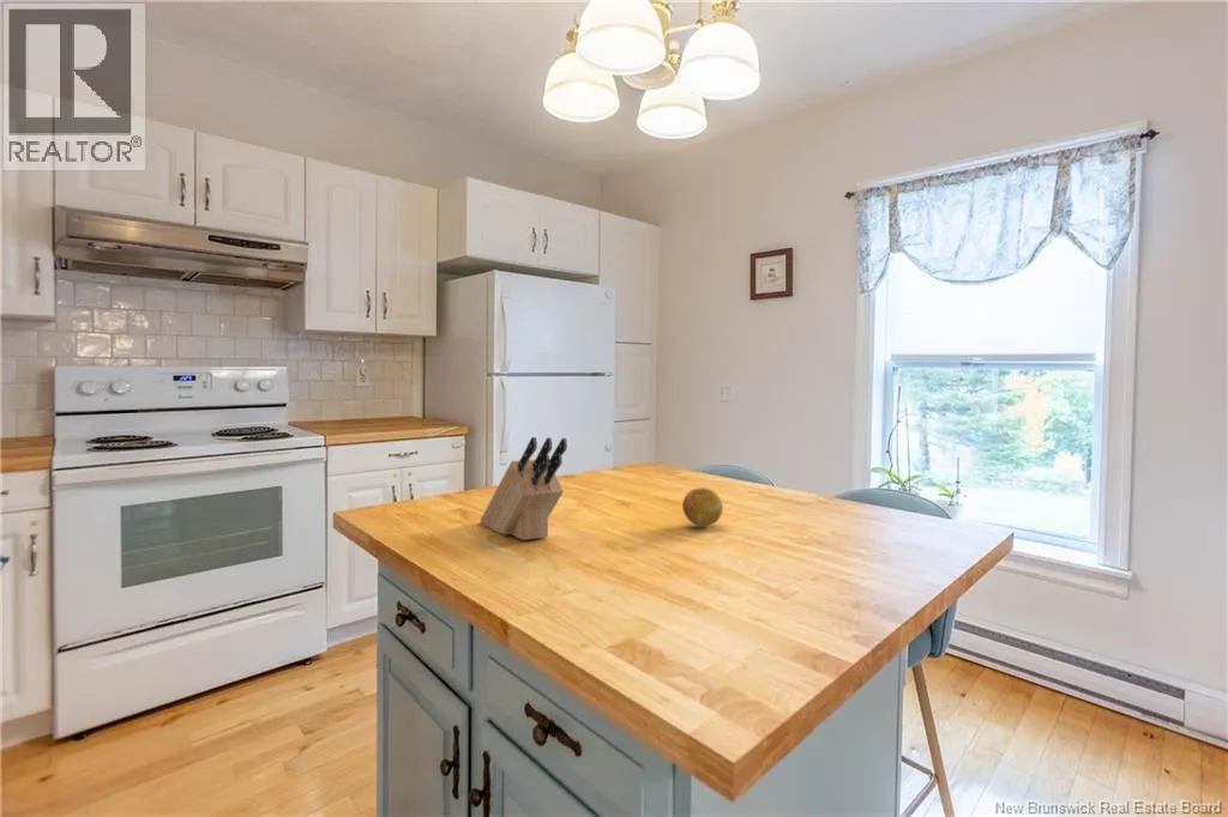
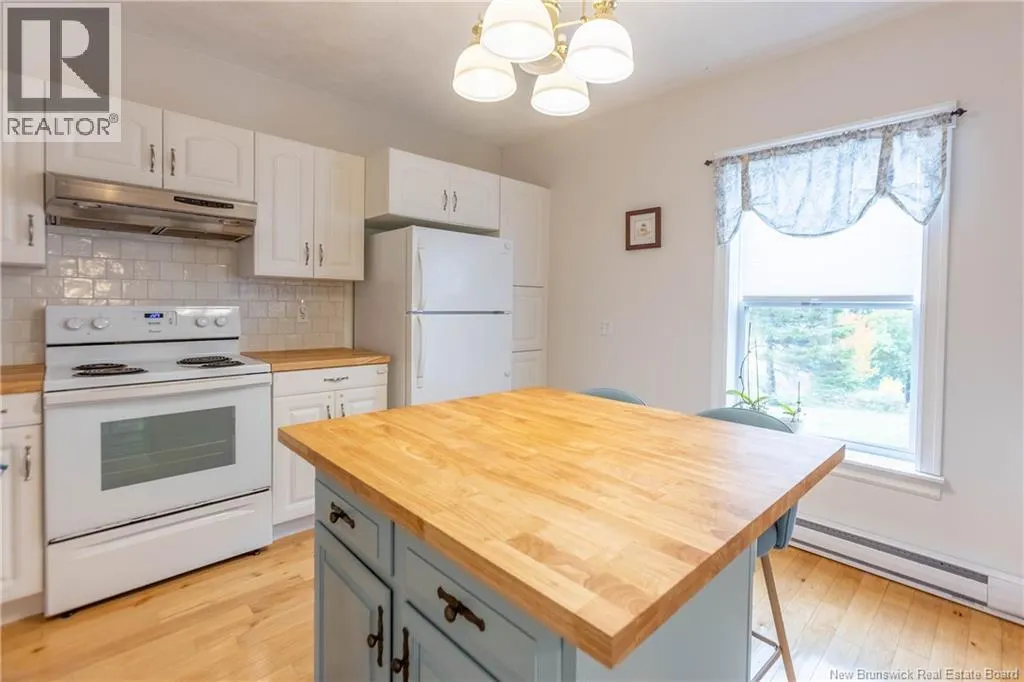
- fruit [681,486,724,527]
- knife block [478,436,568,541]
